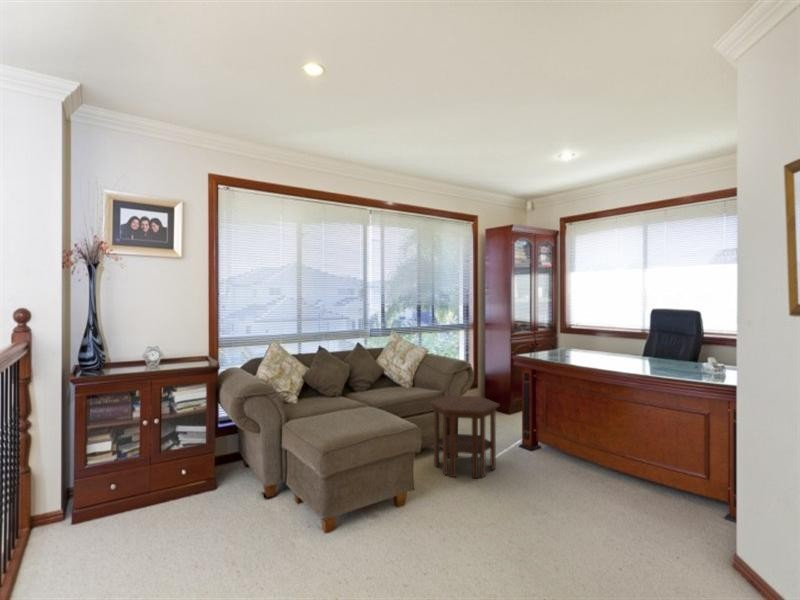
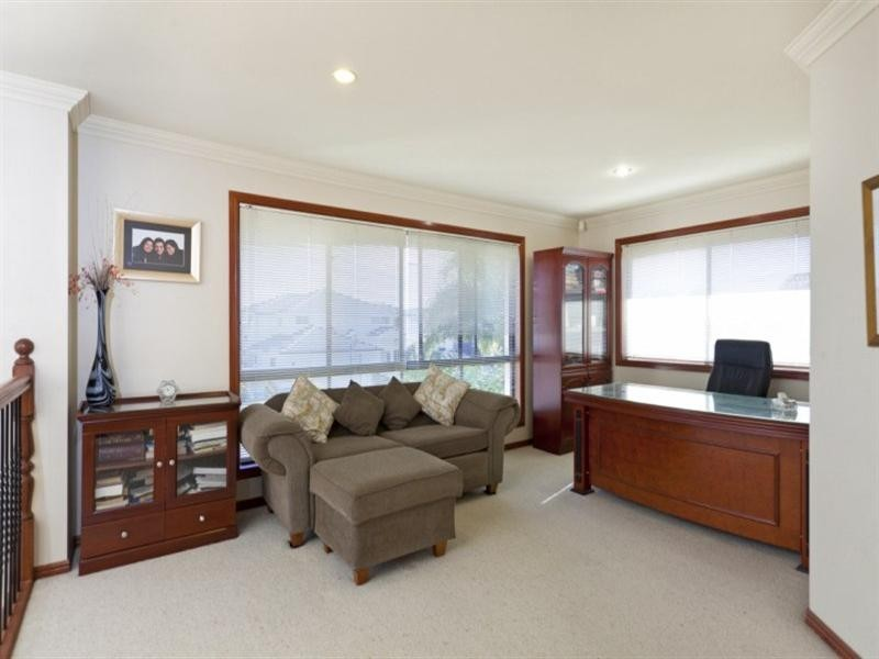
- side table [429,394,501,479]
